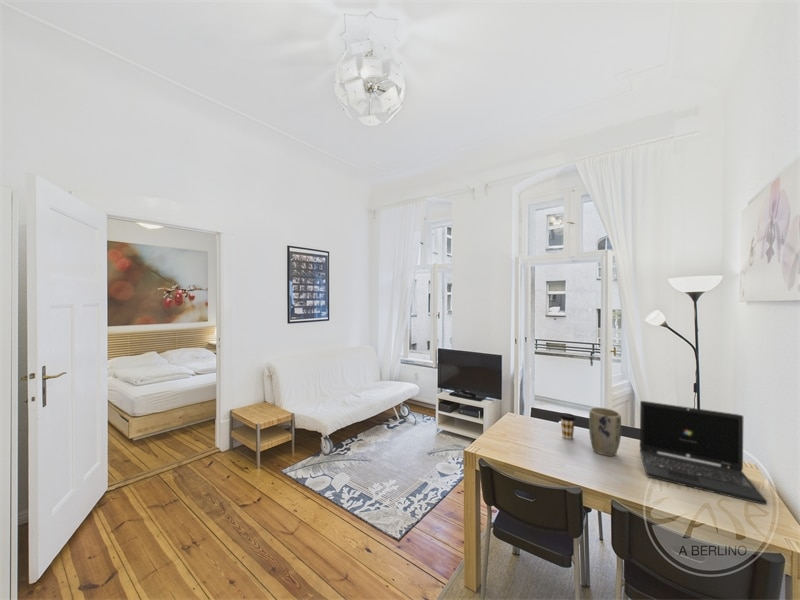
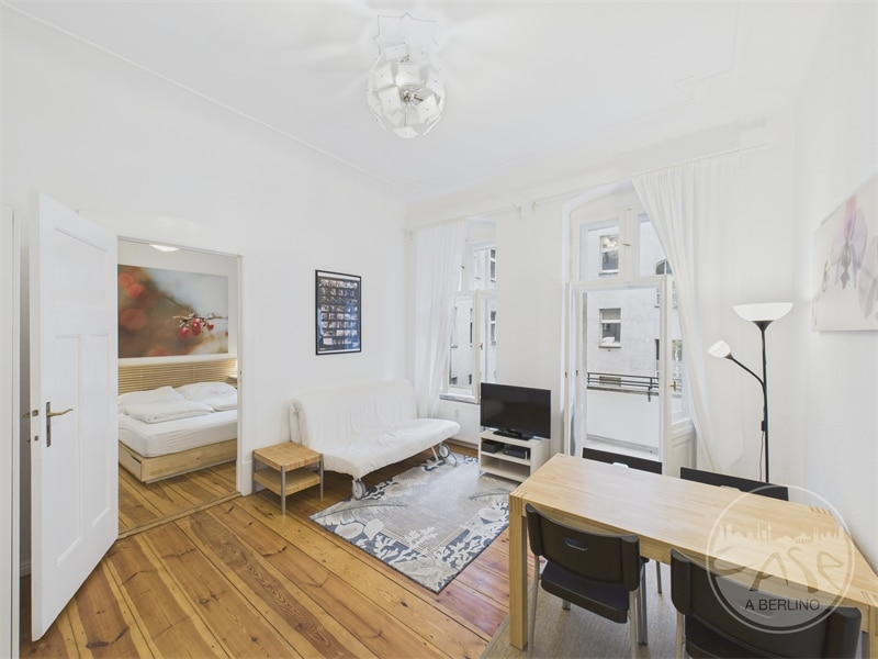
- coffee cup [559,412,577,440]
- laptop [639,400,768,506]
- plant pot [588,407,622,457]
